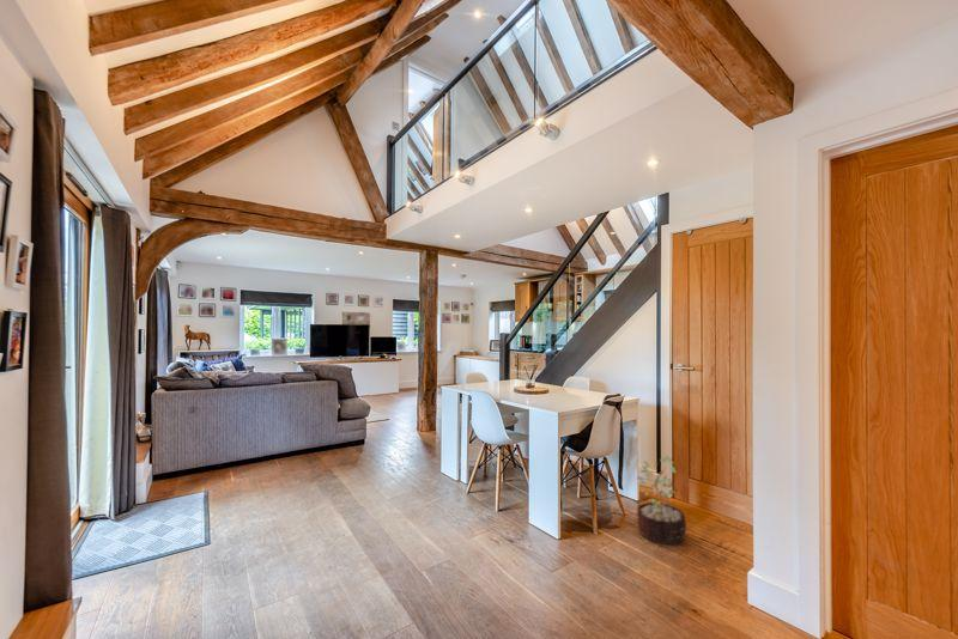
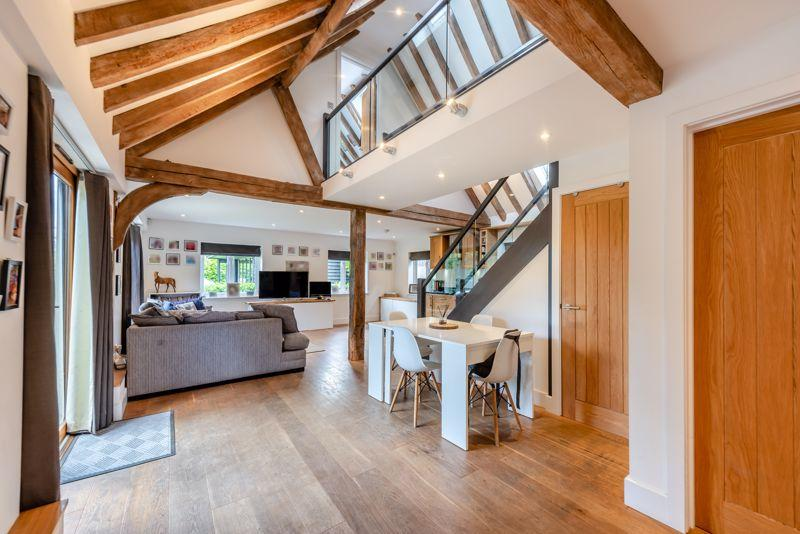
- decorative plant [636,455,687,546]
